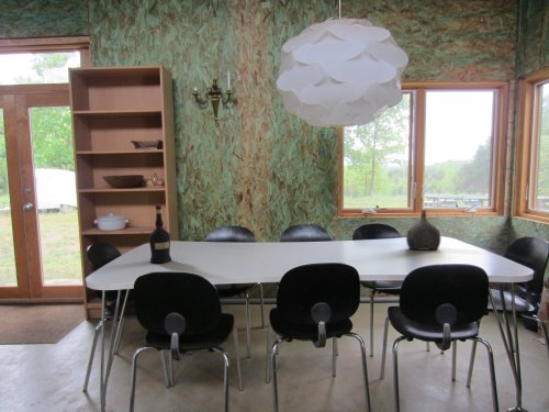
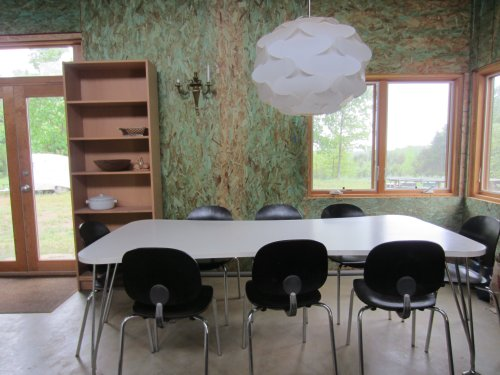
- water jug [405,209,442,252]
- liquor [148,203,172,264]
